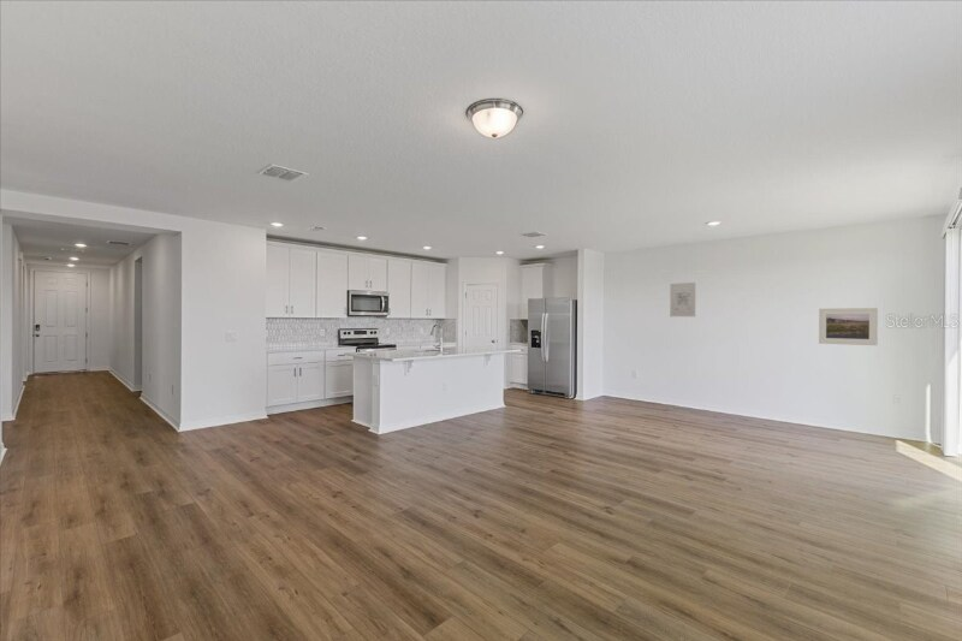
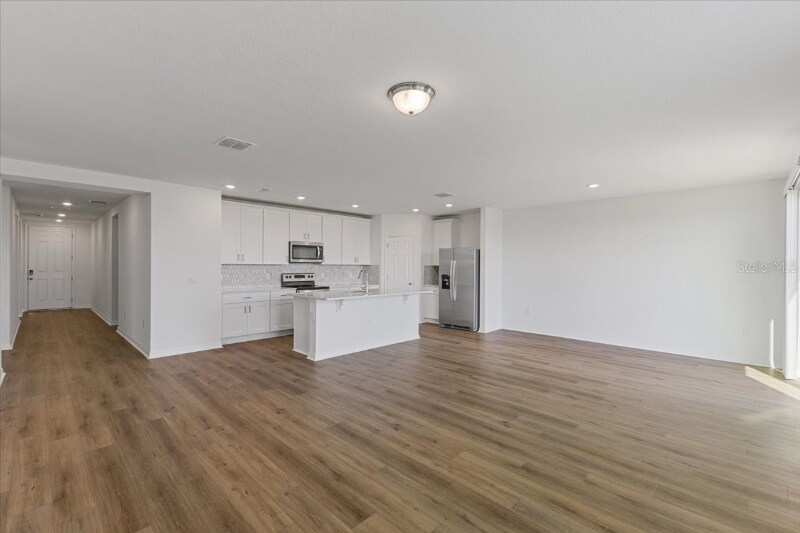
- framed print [818,307,879,346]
- wall art [669,281,697,317]
